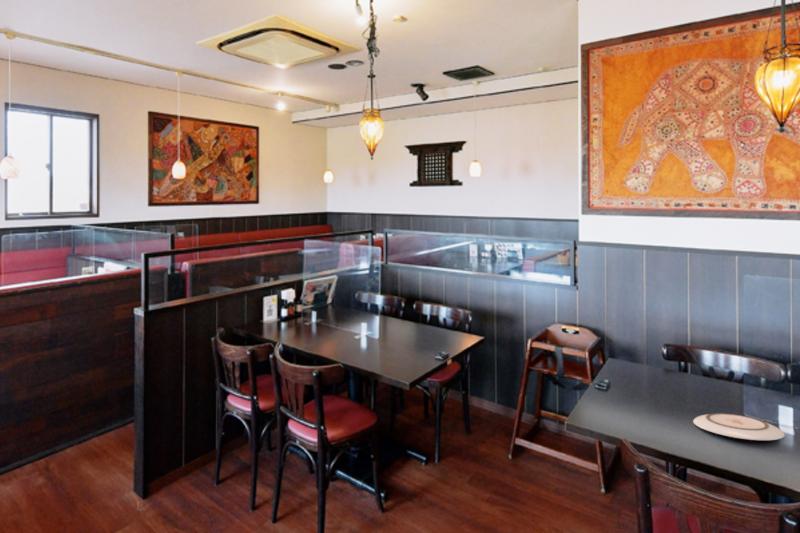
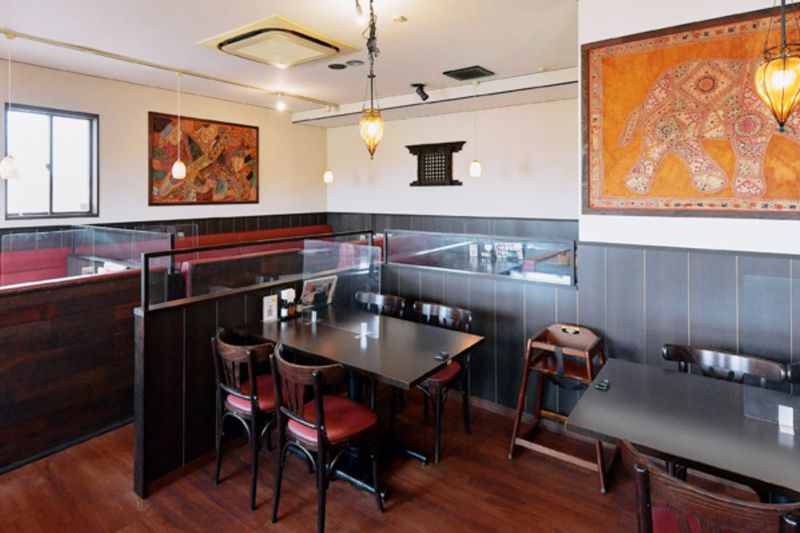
- plate [692,412,786,441]
